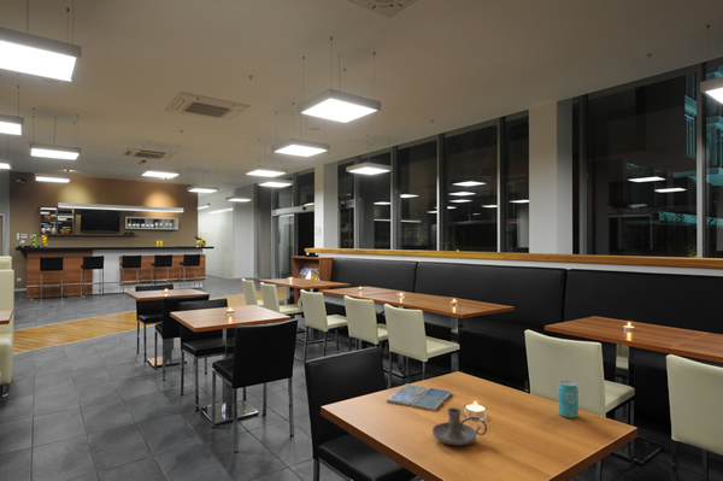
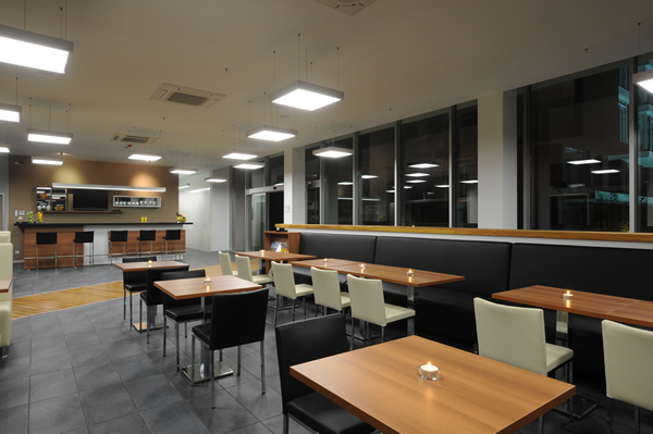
- drink coaster [386,382,453,412]
- beverage can [557,380,580,420]
- candle holder [431,406,488,446]
